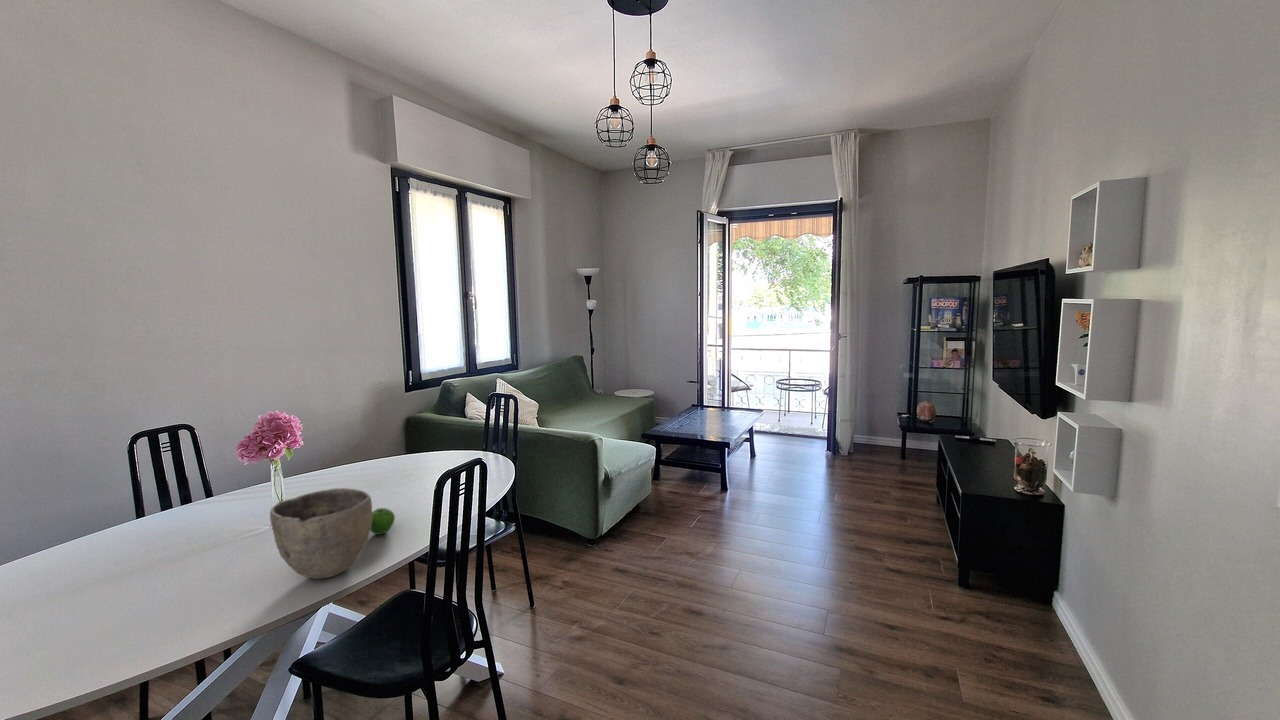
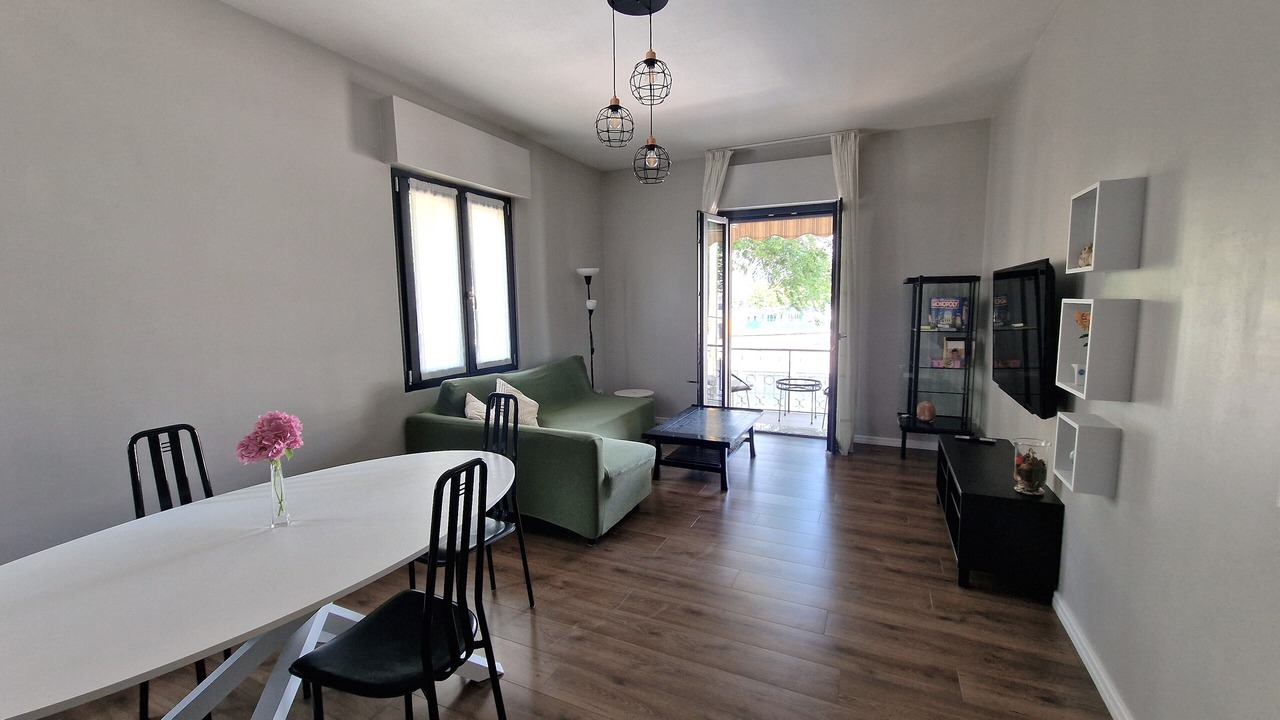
- apple [370,507,396,536]
- bowl [269,487,373,580]
